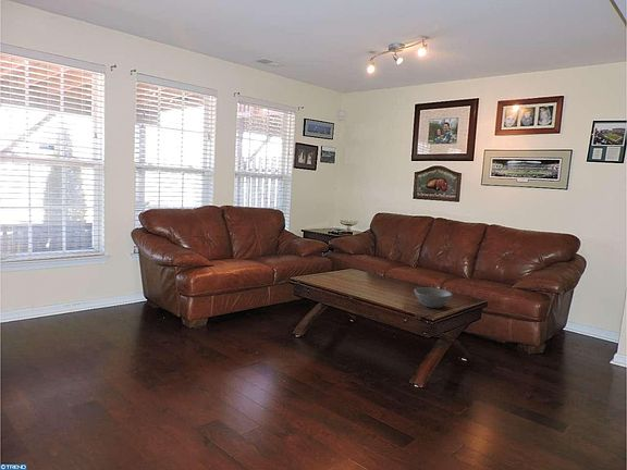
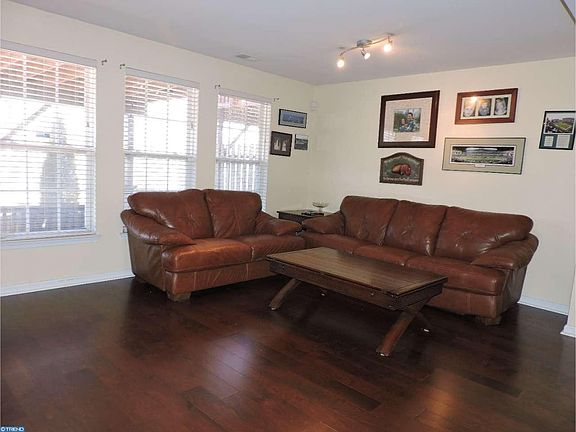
- bowl [414,286,453,309]
